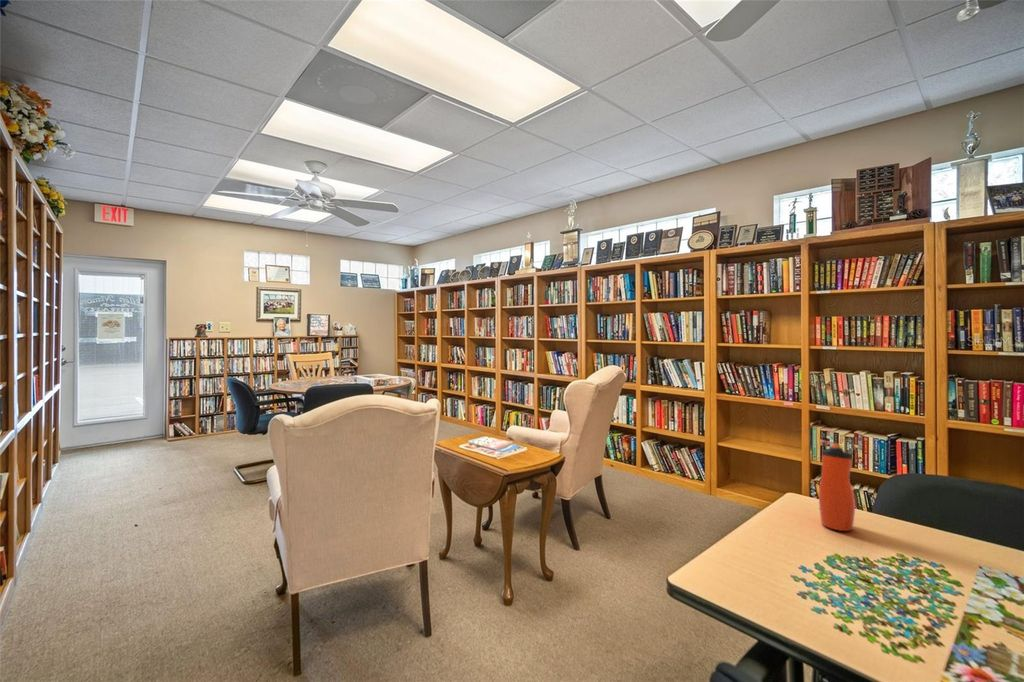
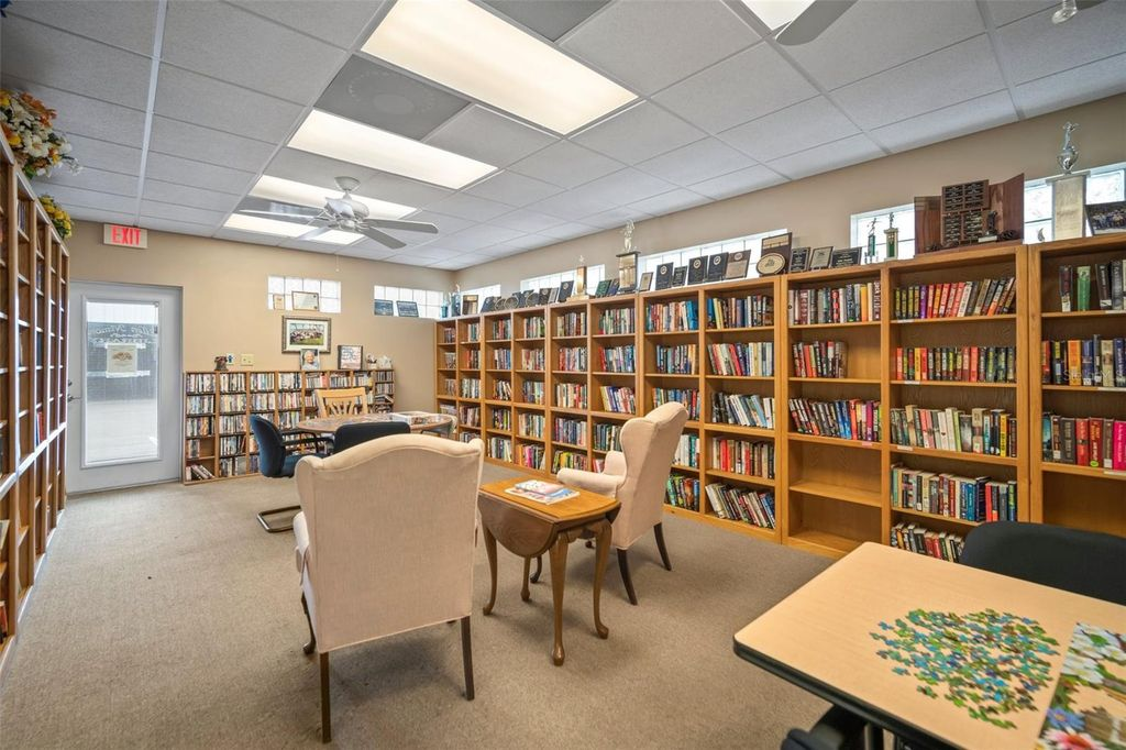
- water bottle [818,442,856,532]
